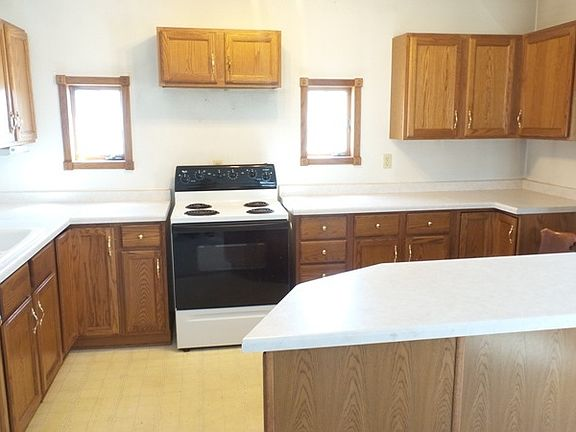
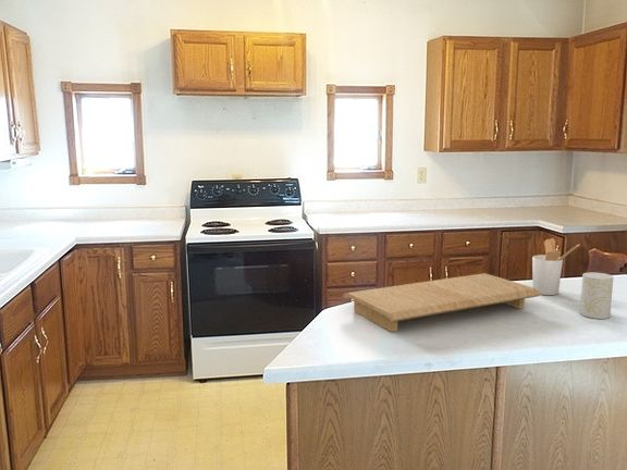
+ cup [579,271,614,320]
+ cutting board [342,272,542,333]
+ utensil holder [531,237,580,296]
